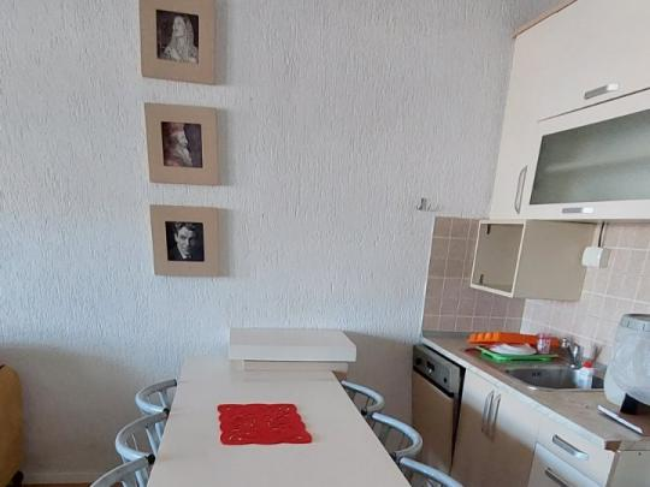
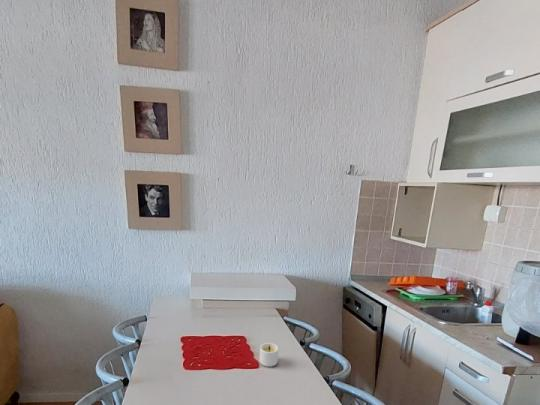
+ candle [259,342,279,368]
